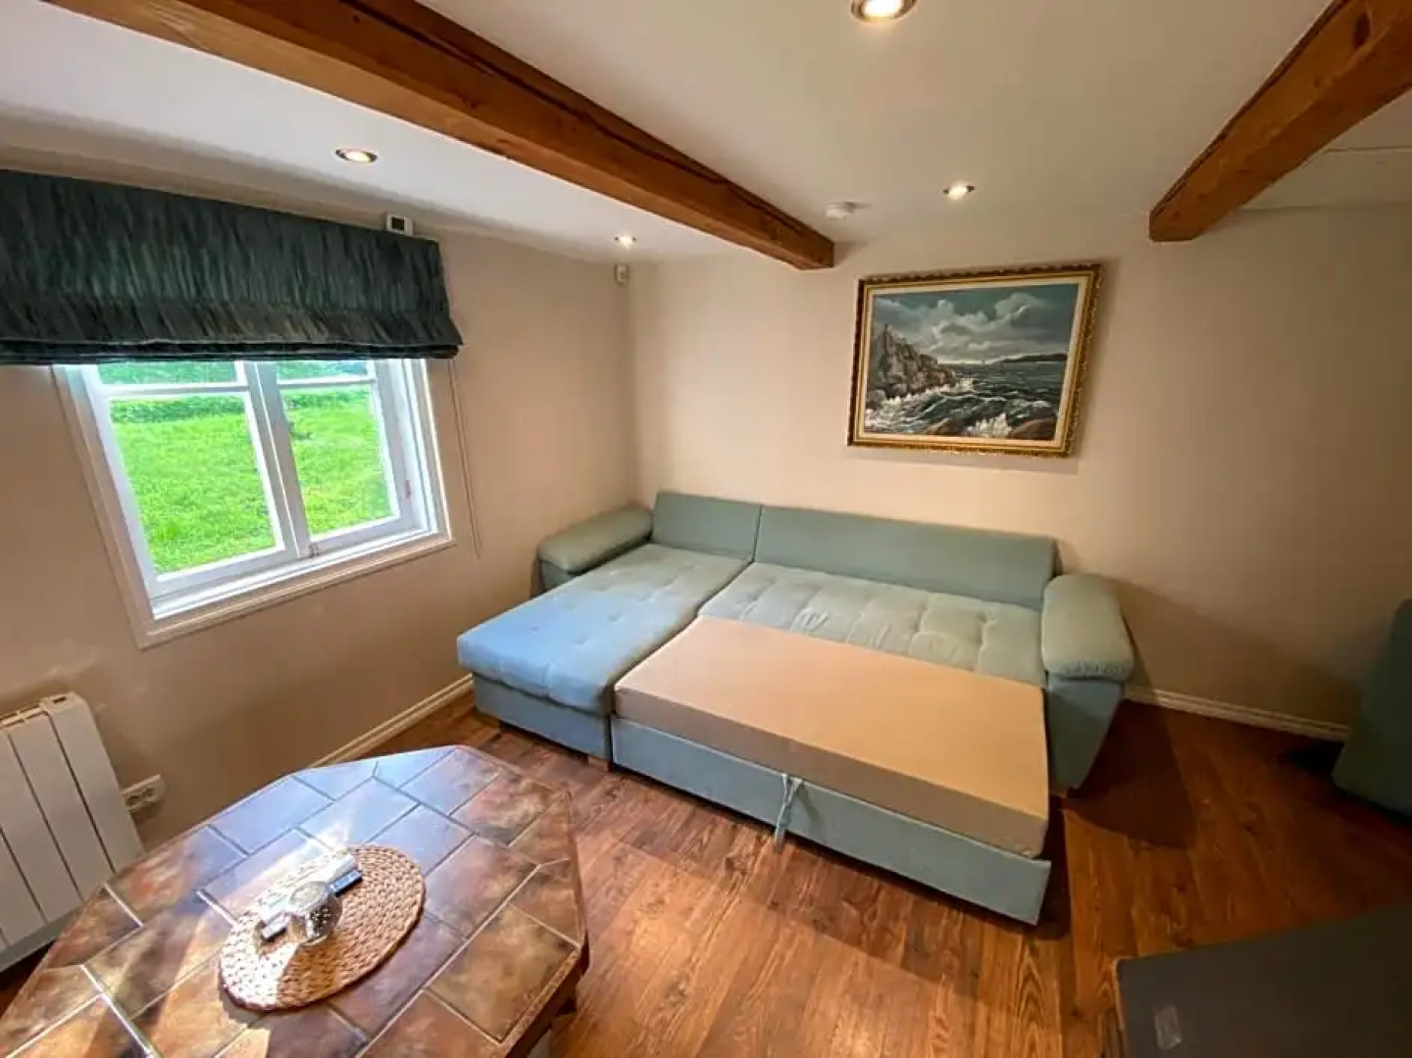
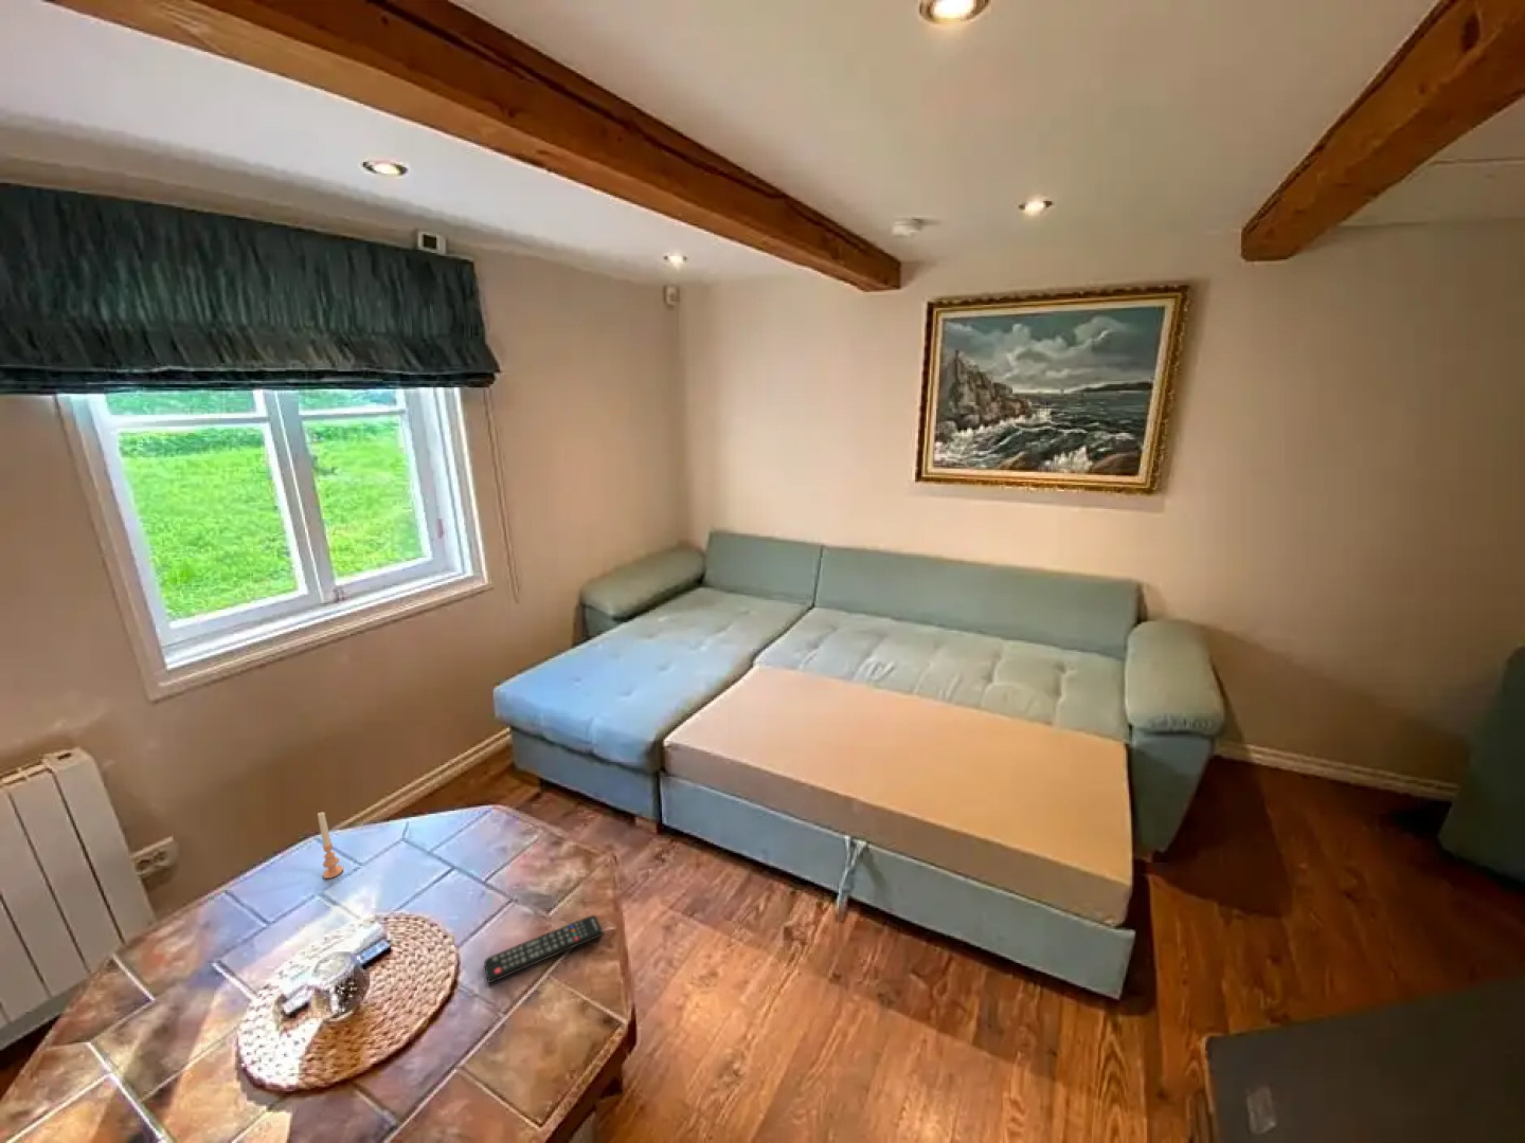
+ candle [317,812,345,880]
+ remote control [483,915,605,986]
